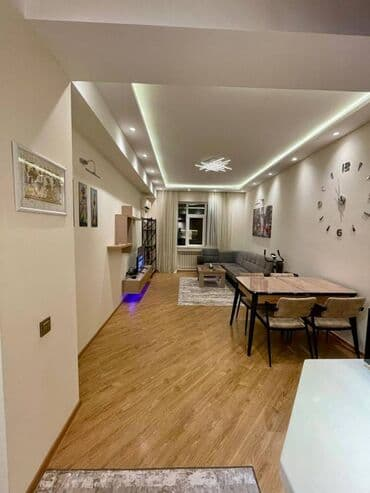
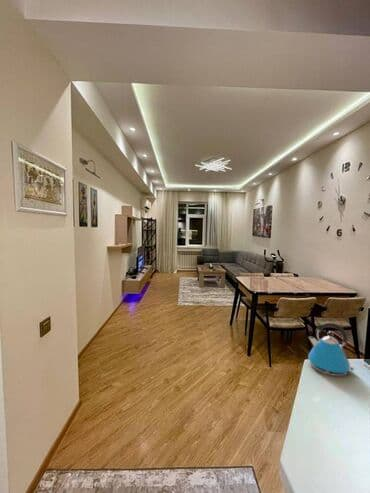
+ kettle [307,322,355,377]
